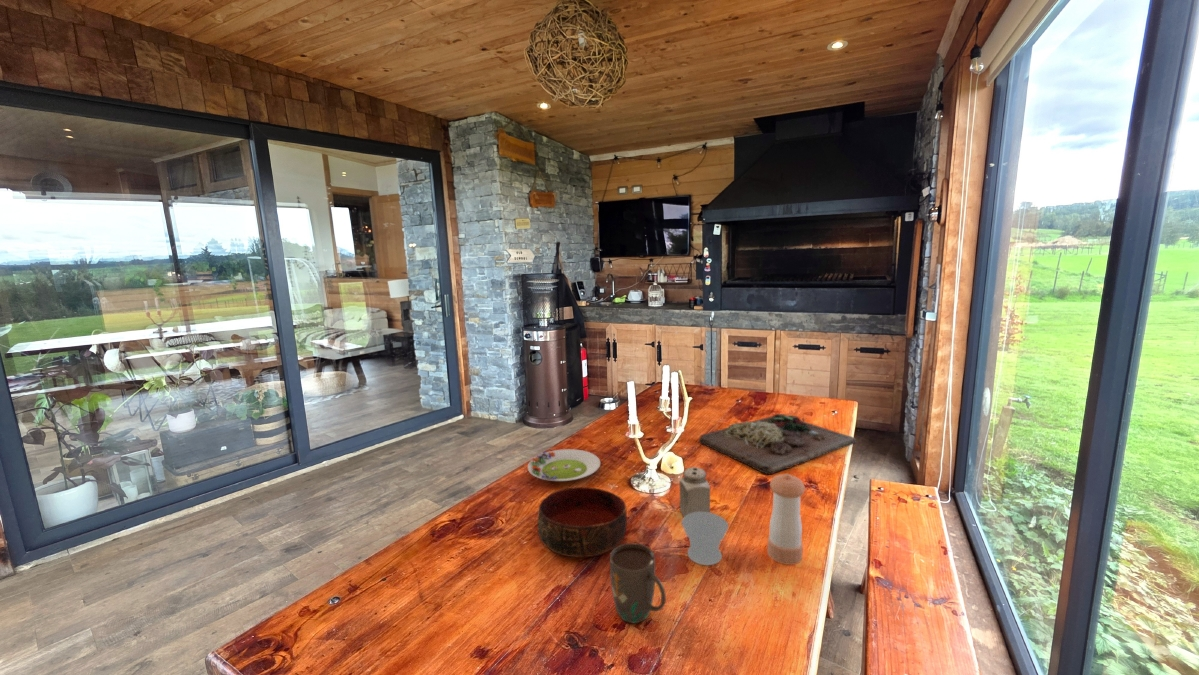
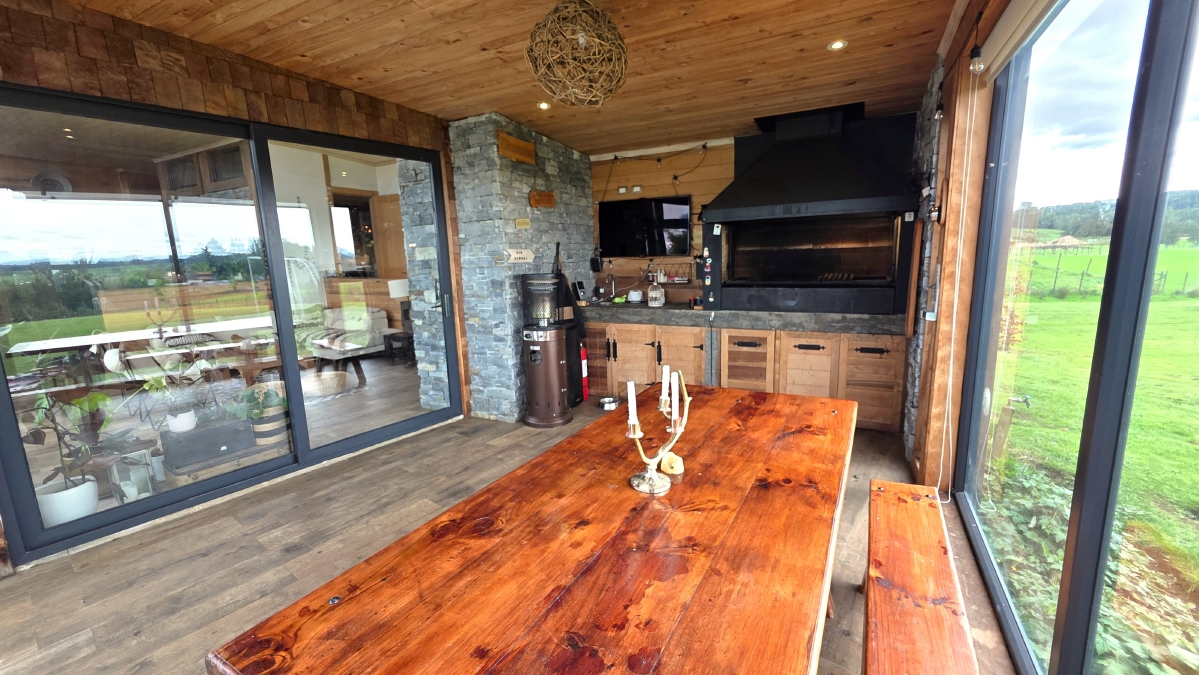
- cup [681,512,729,566]
- cutting board [698,413,857,475]
- salad plate [527,448,601,482]
- pepper shaker [766,473,806,566]
- salt shaker [679,466,711,518]
- bowl [537,486,628,558]
- mug [609,542,667,624]
